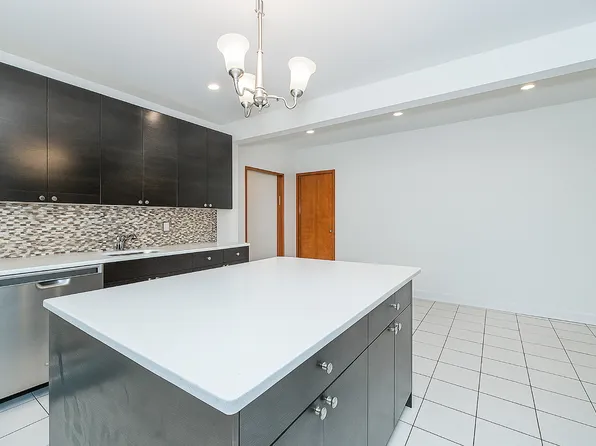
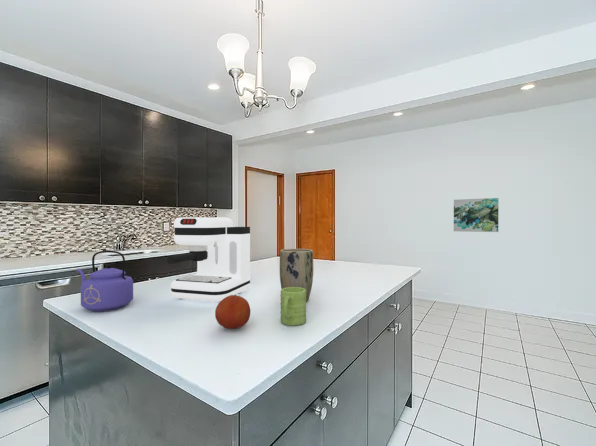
+ coffee maker [166,216,252,302]
+ plant pot [279,248,314,303]
+ kettle [76,249,134,313]
+ mug [279,287,307,327]
+ fruit [214,294,251,330]
+ wall art [453,197,500,233]
